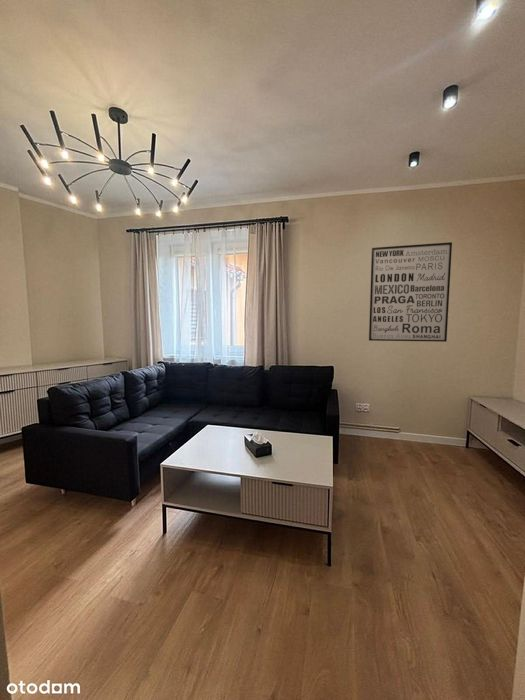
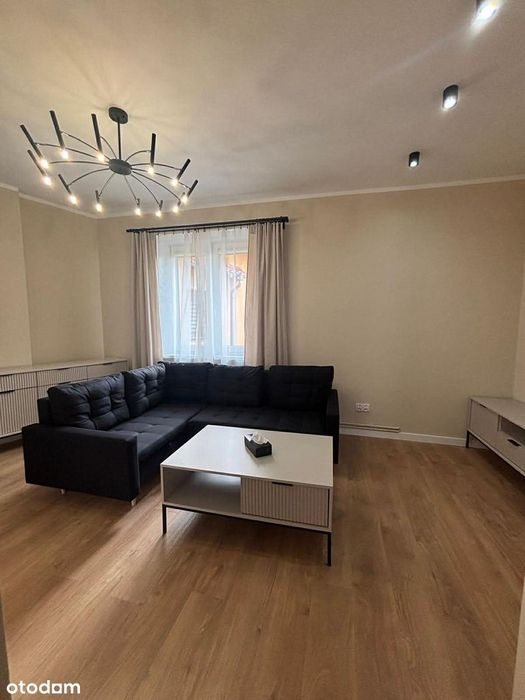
- wall art [368,241,453,343]
